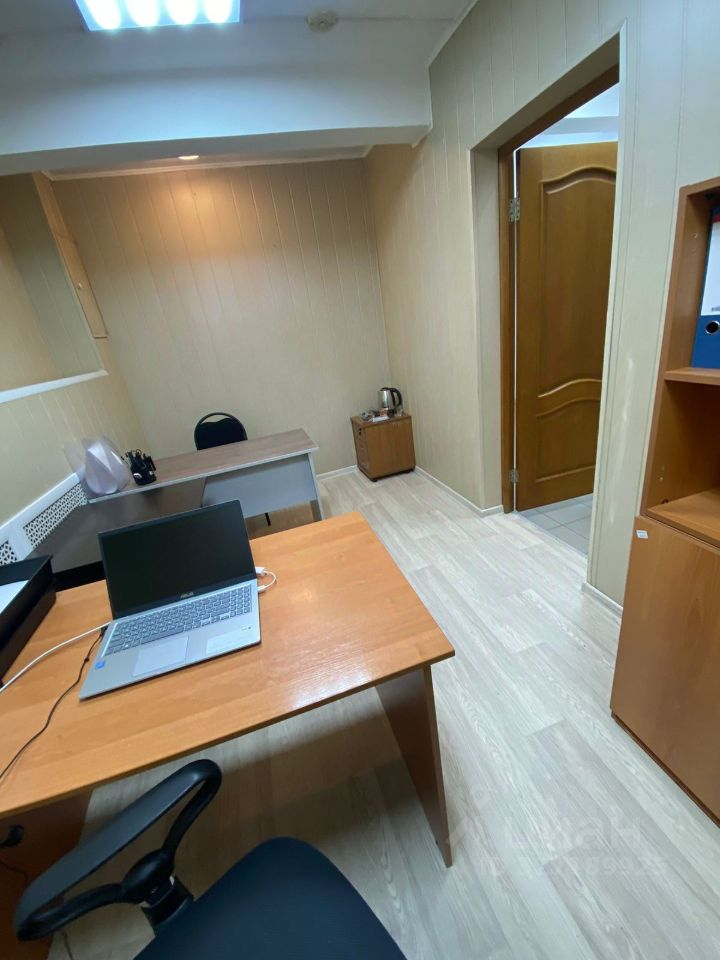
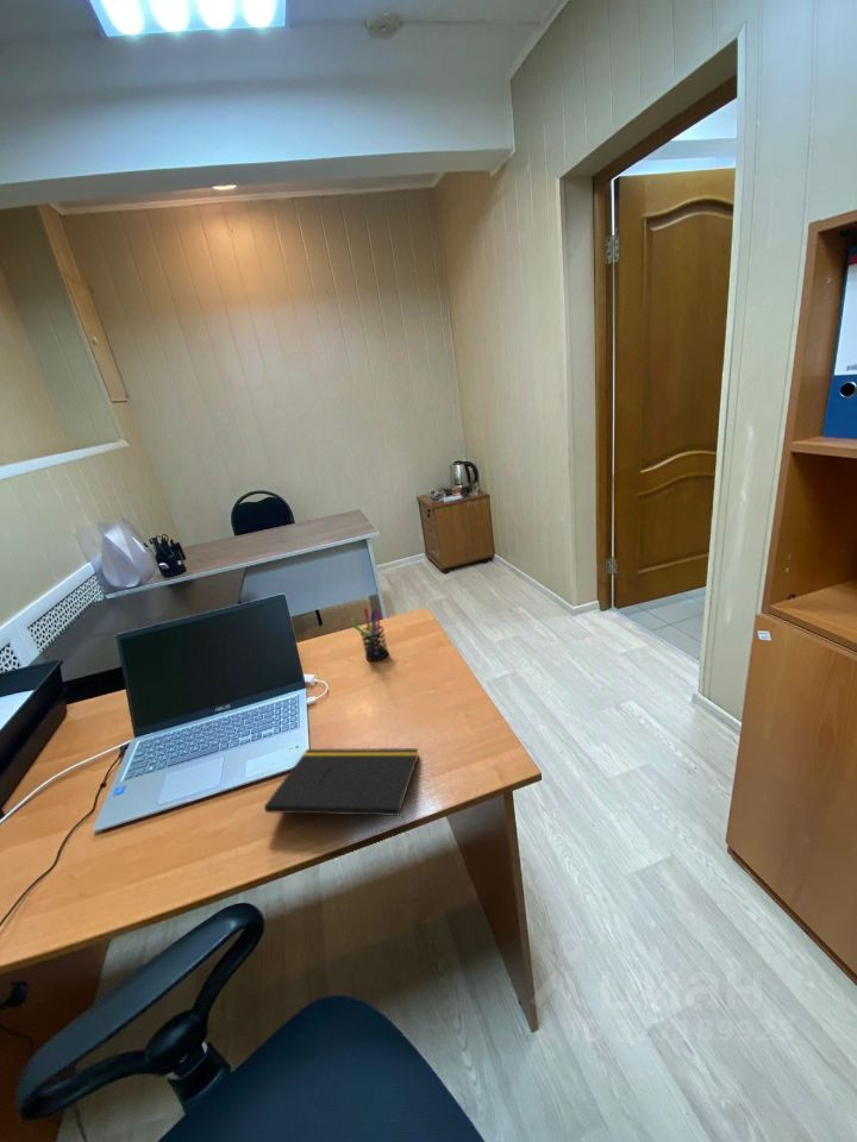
+ notepad [263,747,420,830]
+ pen holder [351,607,389,661]
